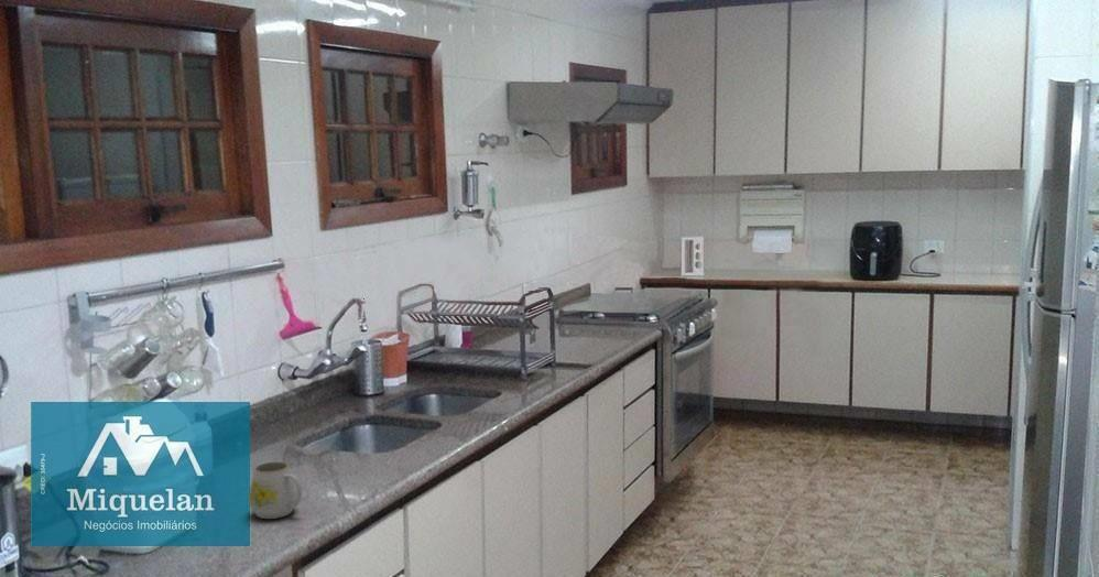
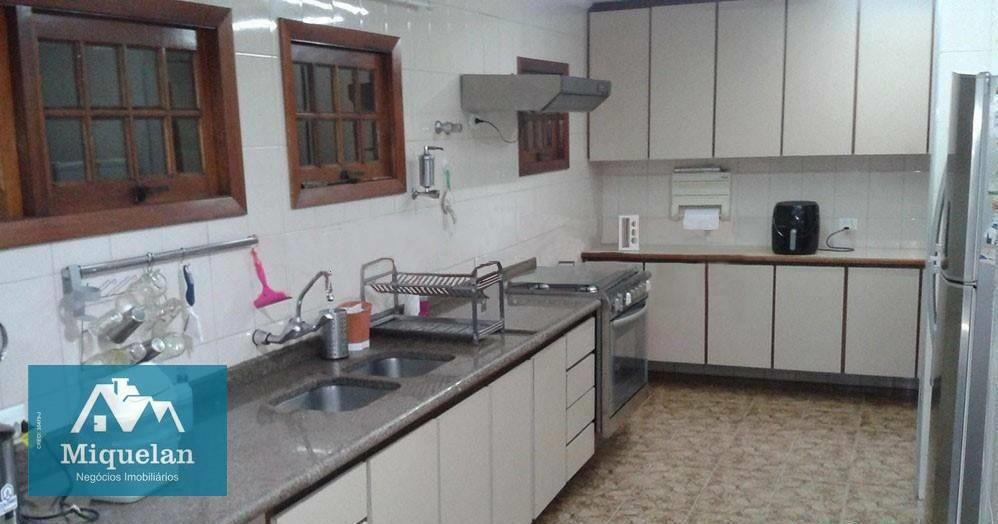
- mug [248,460,303,520]
